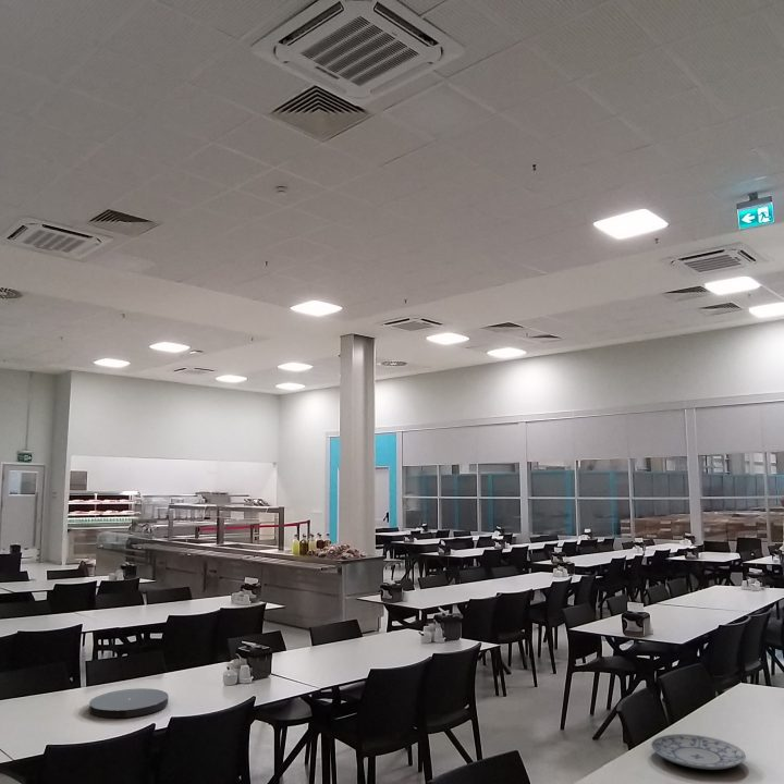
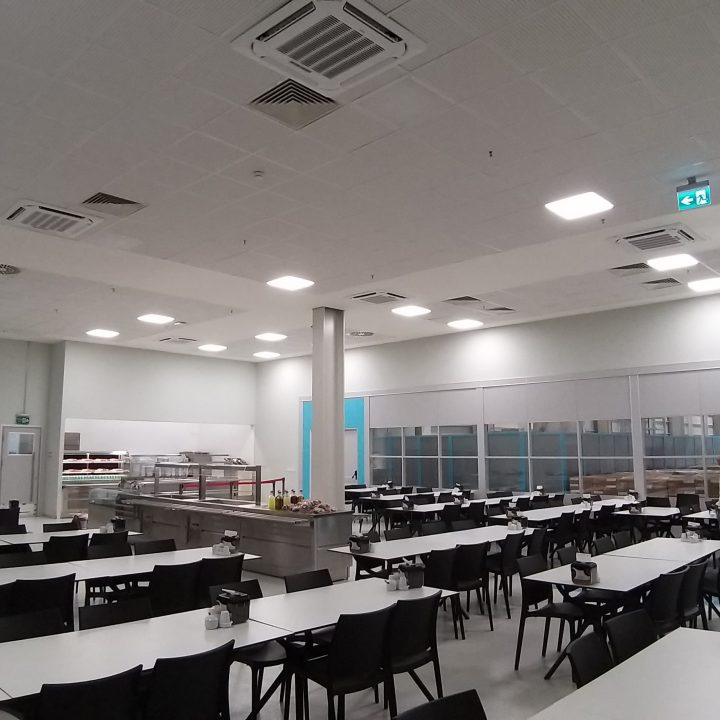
- plate [88,687,170,719]
- plate [649,733,747,771]
